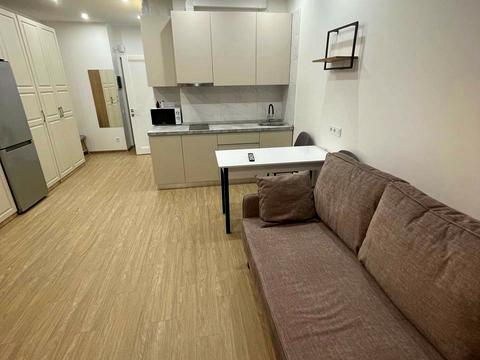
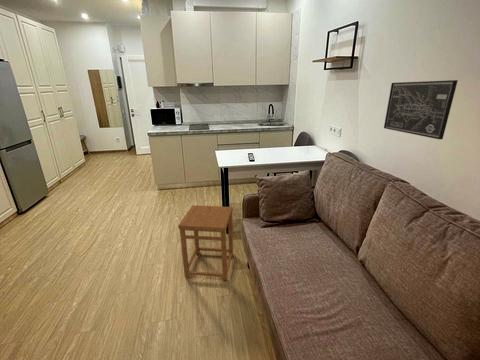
+ wall art [383,79,459,140]
+ side table [177,204,234,282]
